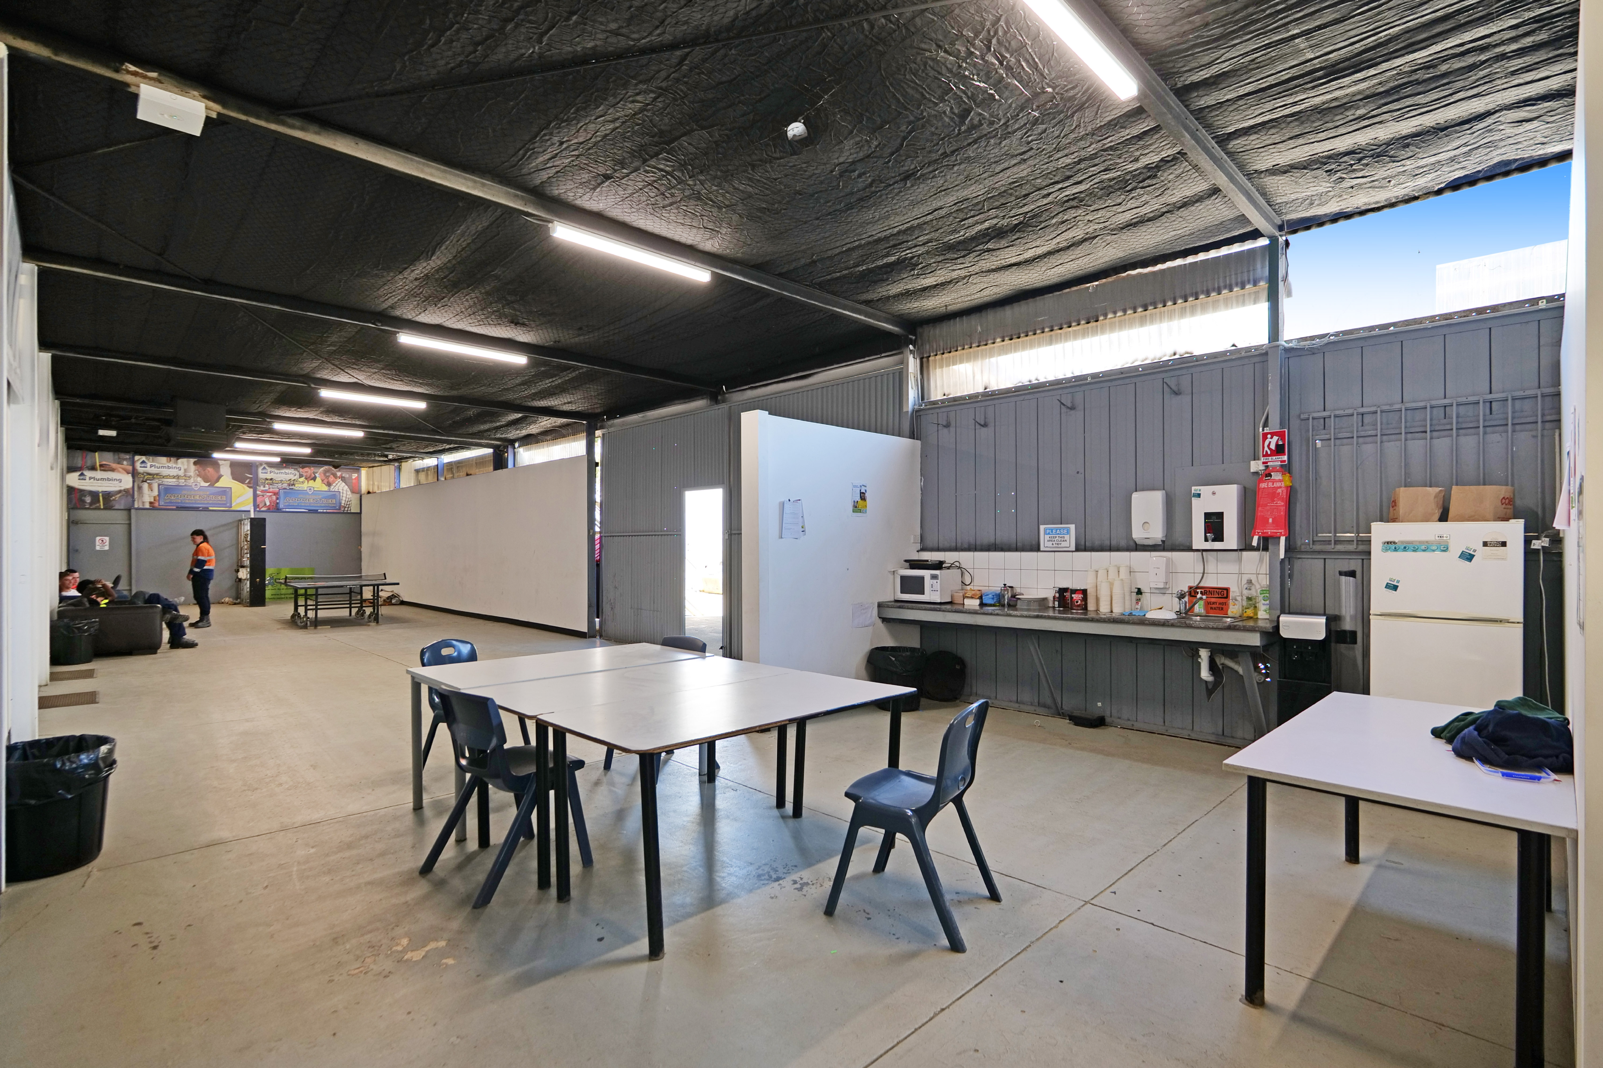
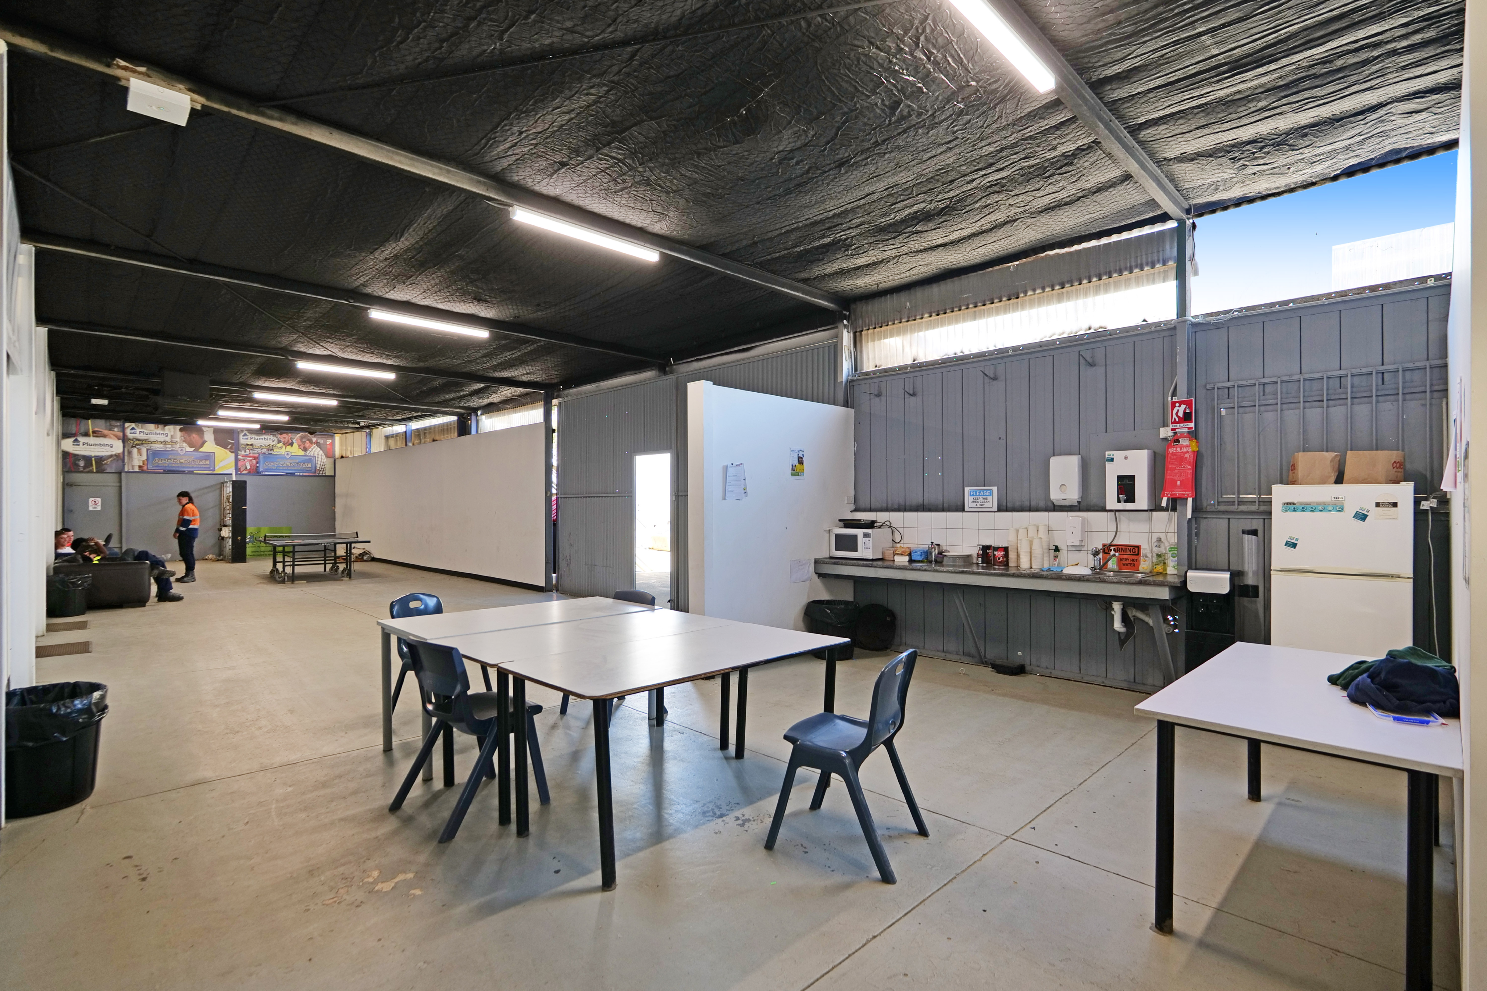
- smoke detector [787,122,807,141]
